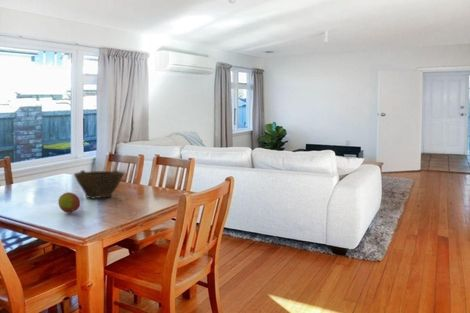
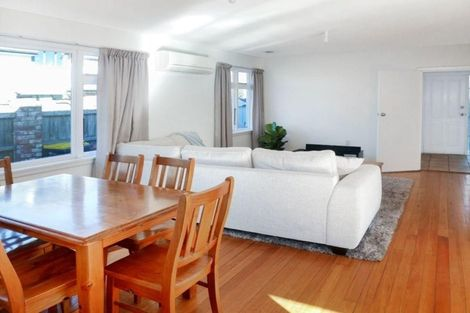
- fruit [57,191,81,214]
- bowl [73,169,125,200]
